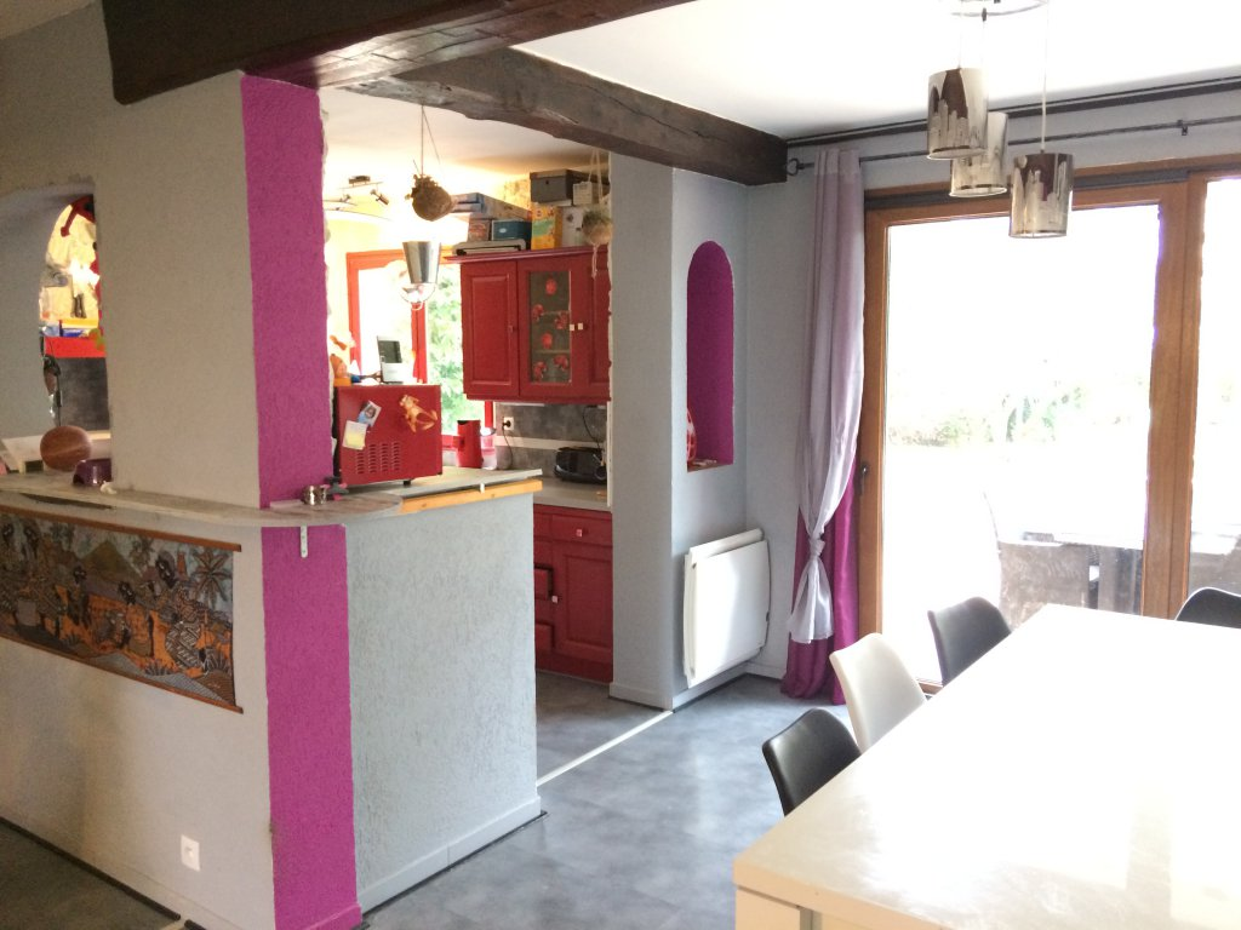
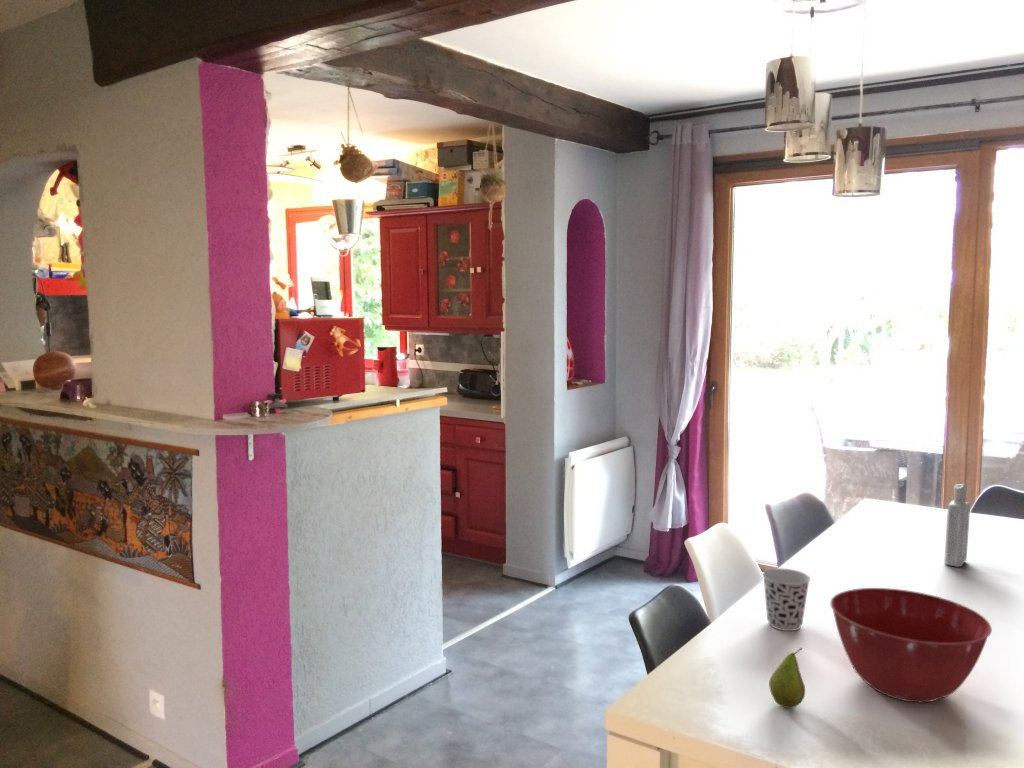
+ cup [762,567,811,632]
+ fruit [768,647,806,709]
+ bottle [943,483,971,568]
+ mixing bowl [829,587,993,703]
